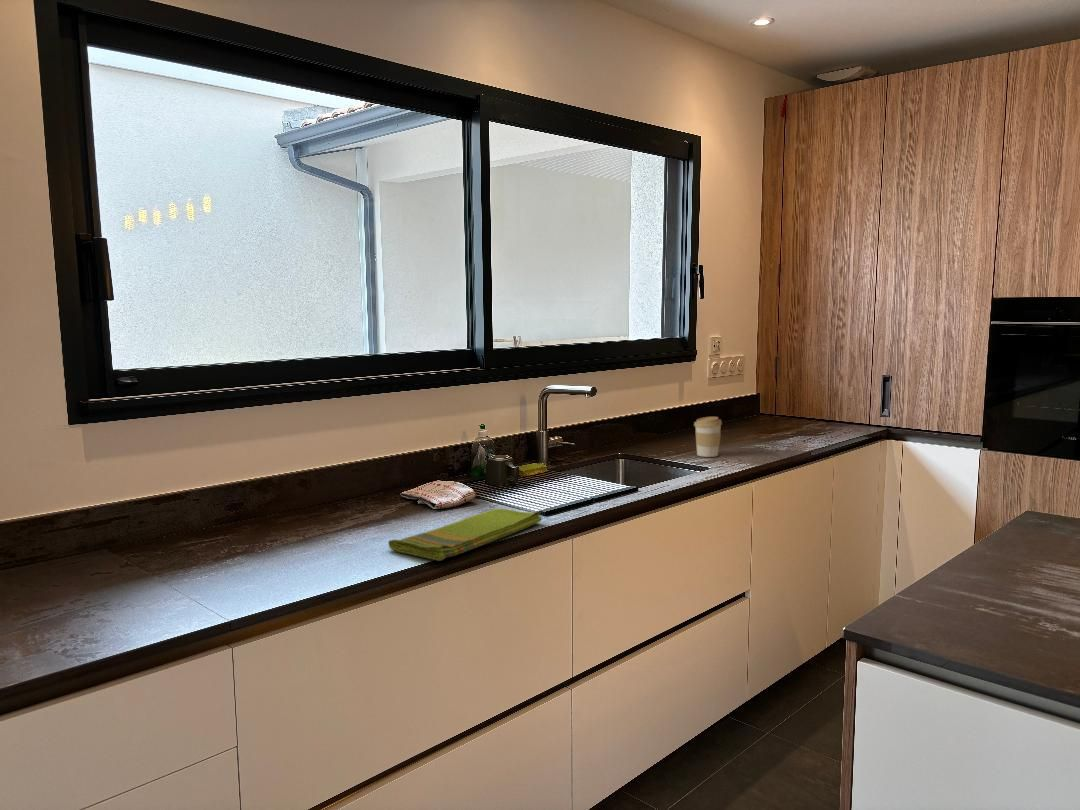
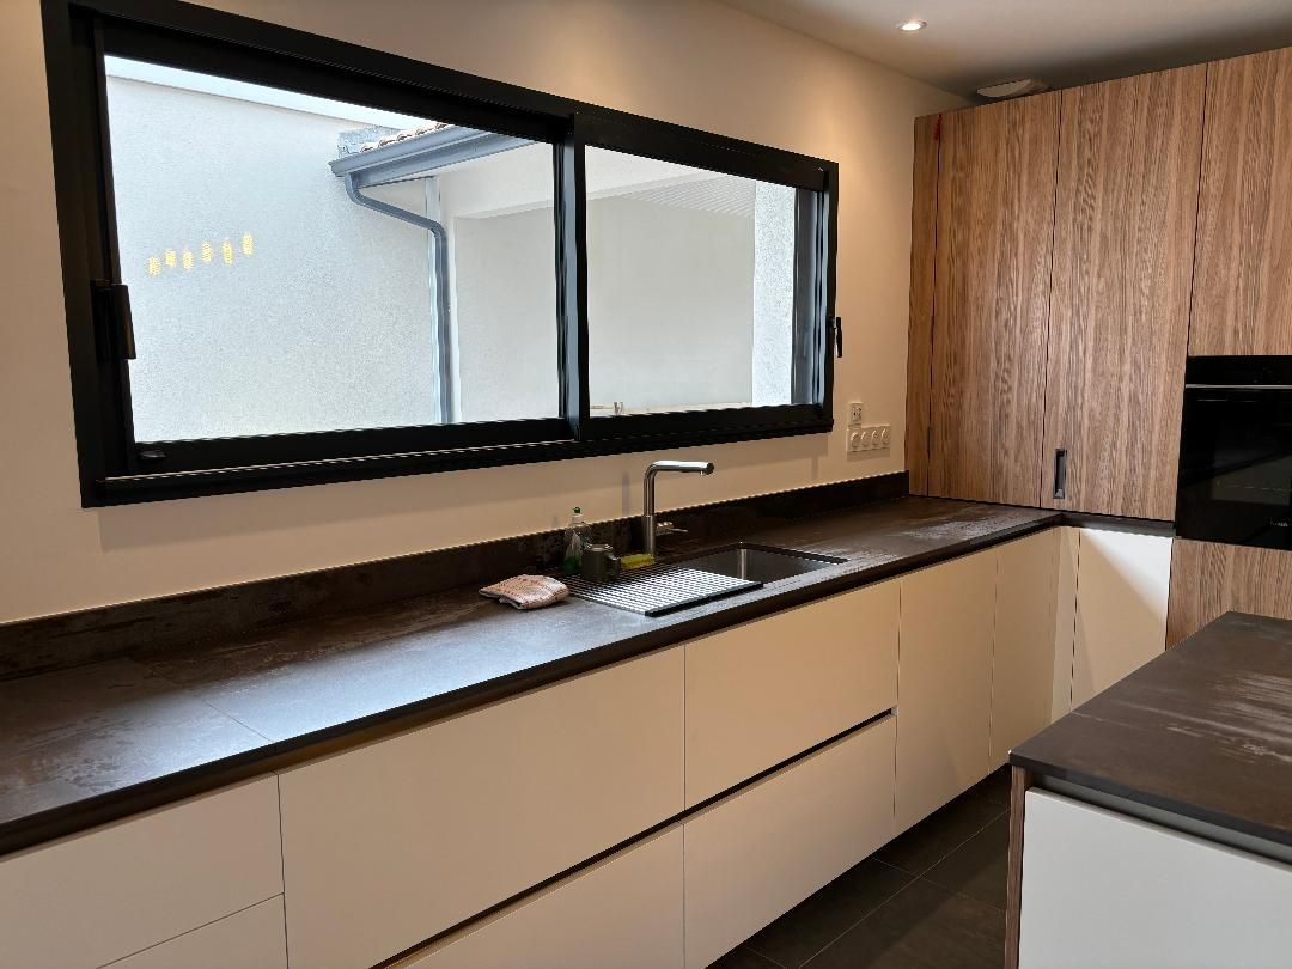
- coffee cup [693,416,723,458]
- dish towel [387,508,543,562]
